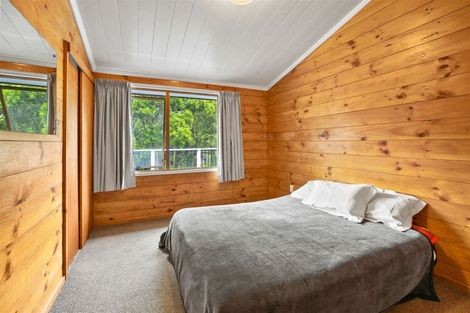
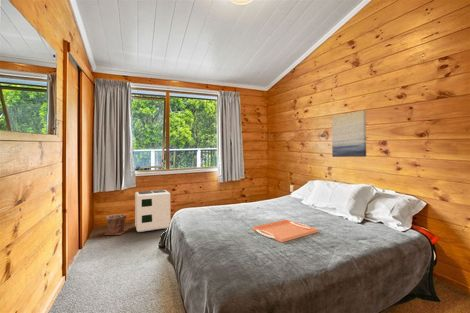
+ air purifier [134,189,172,233]
+ plant pot [103,213,129,236]
+ wall art [331,109,367,158]
+ serving tray [252,219,319,243]
